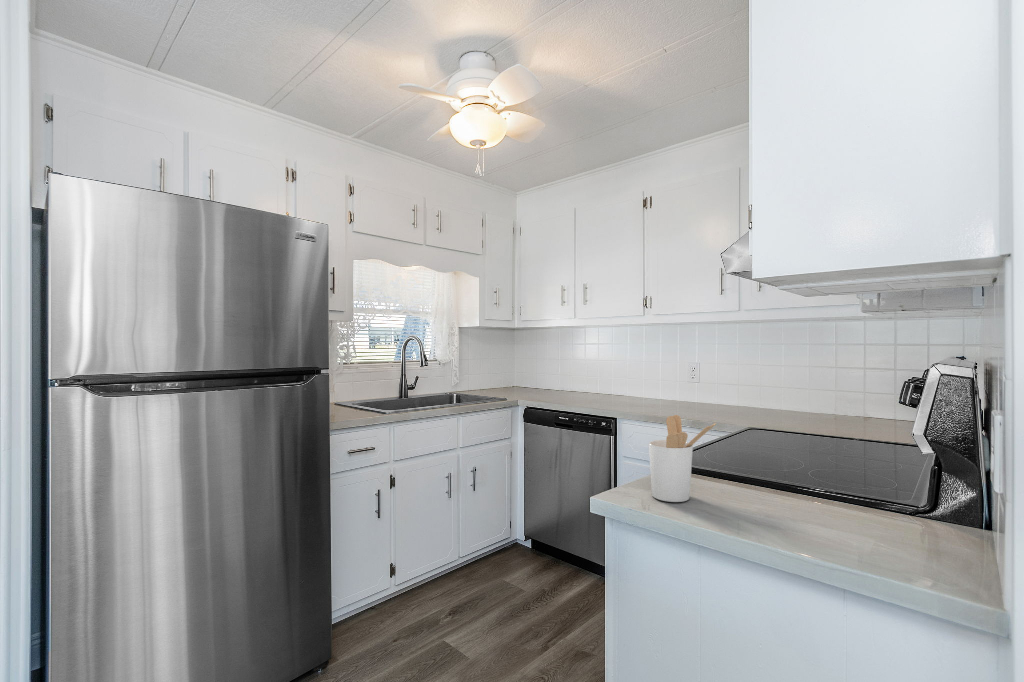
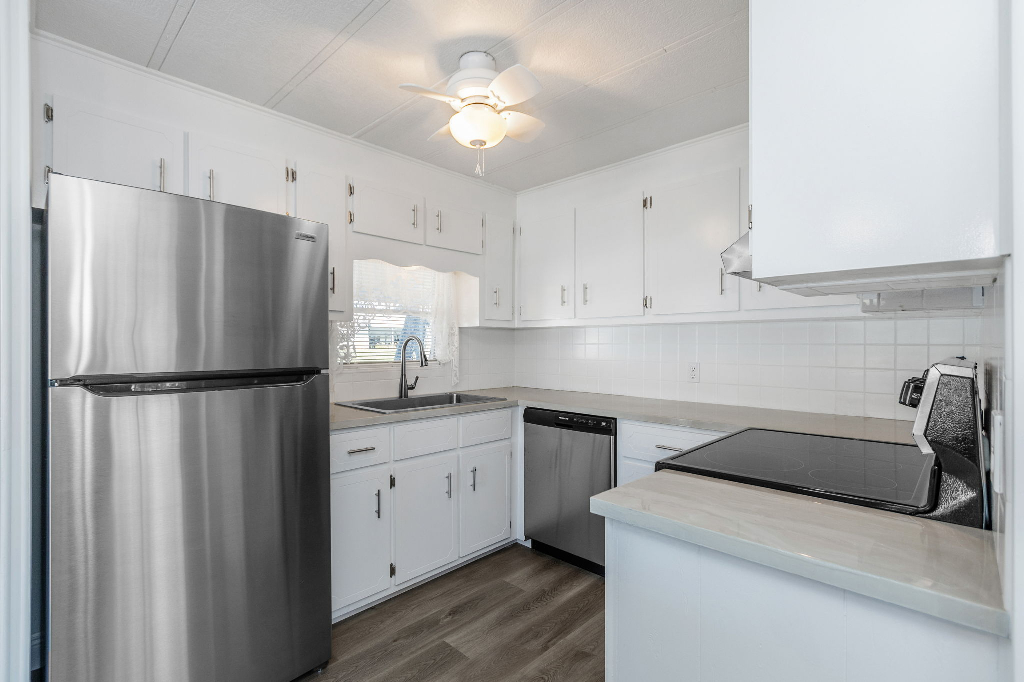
- utensil holder [648,414,717,503]
